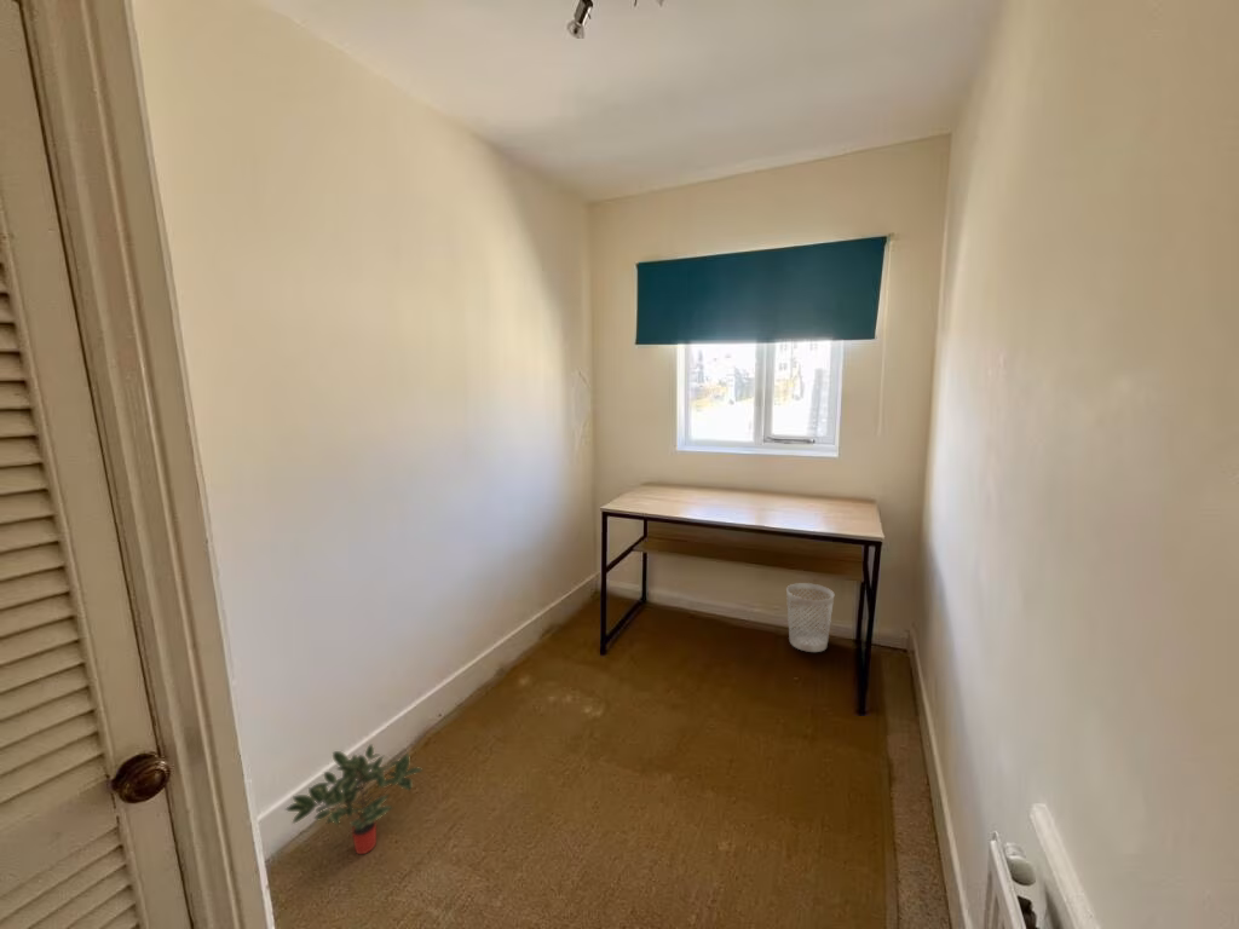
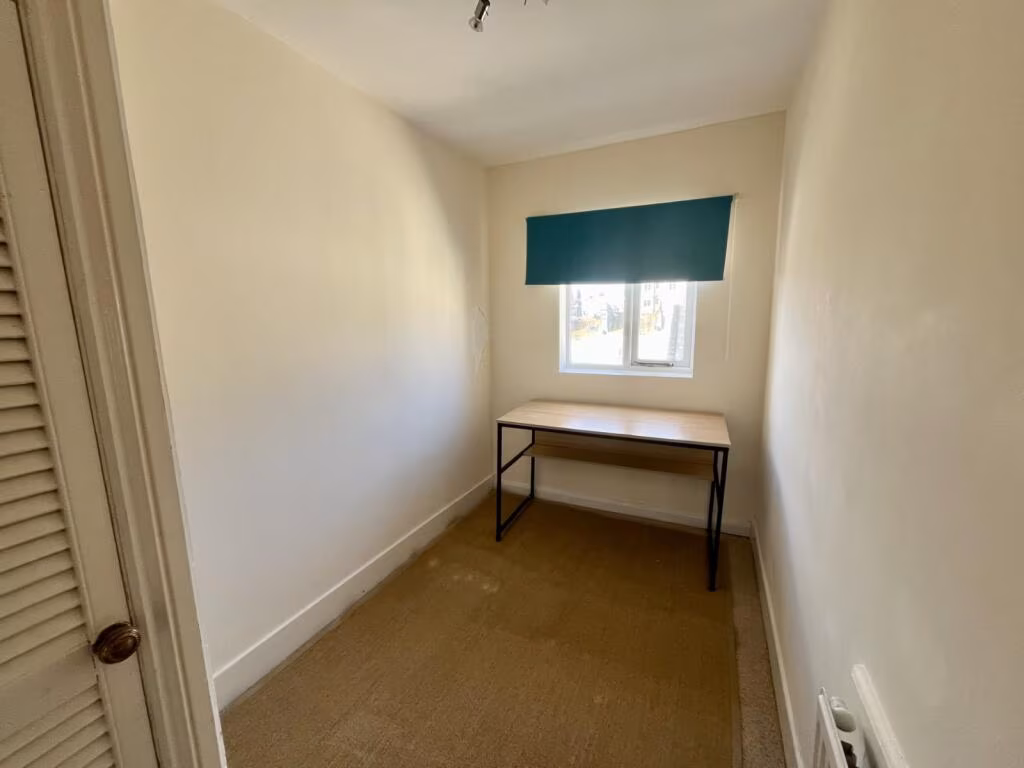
- potted plant [284,743,423,855]
- wastebasket [785,582,835,653]
